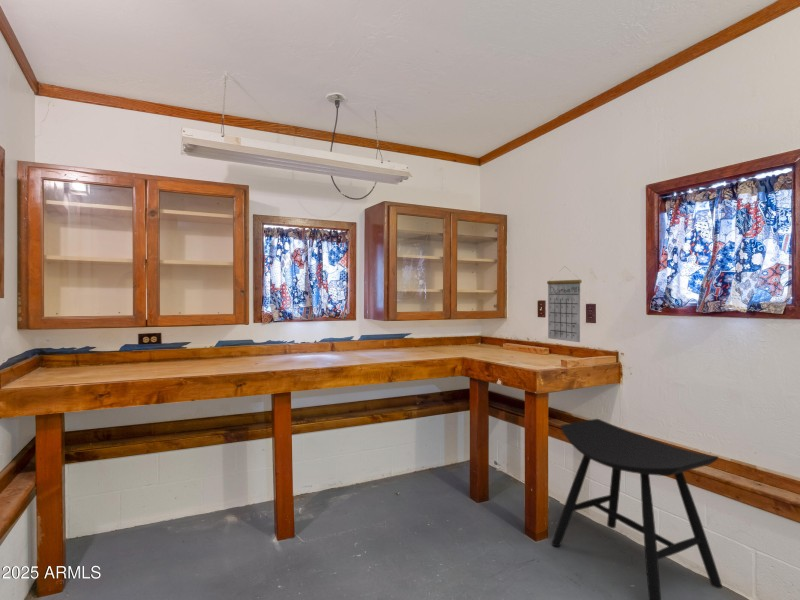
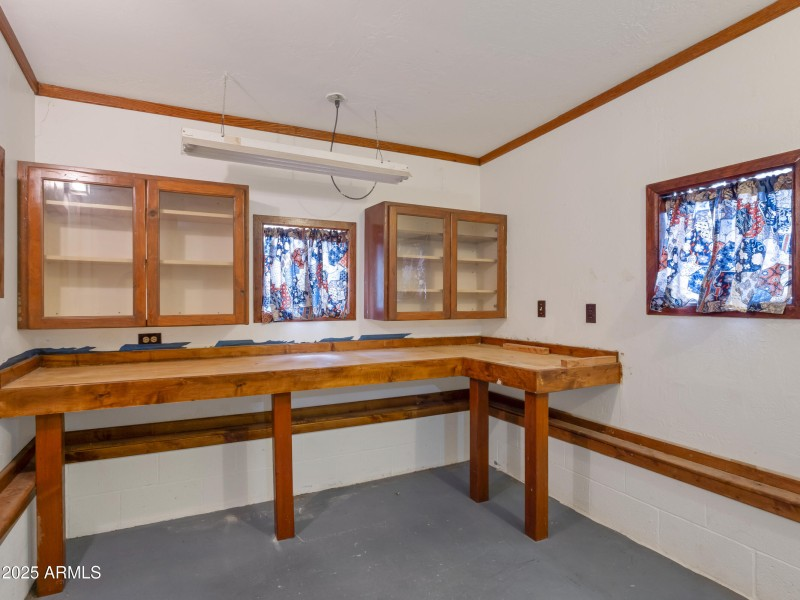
- calendar [546,265,583,343]
- stool [551,418,723,600]
